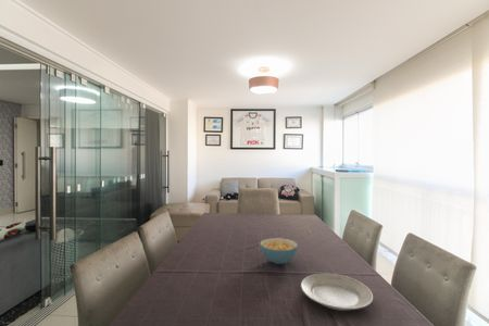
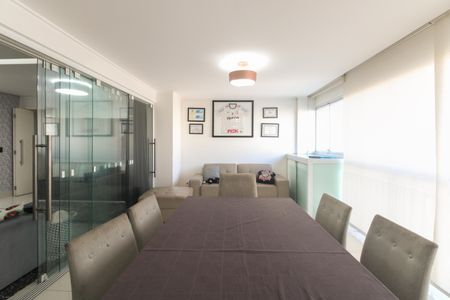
- cereal bowl [259,237,299,265]
- plate [300,273,374,312]
